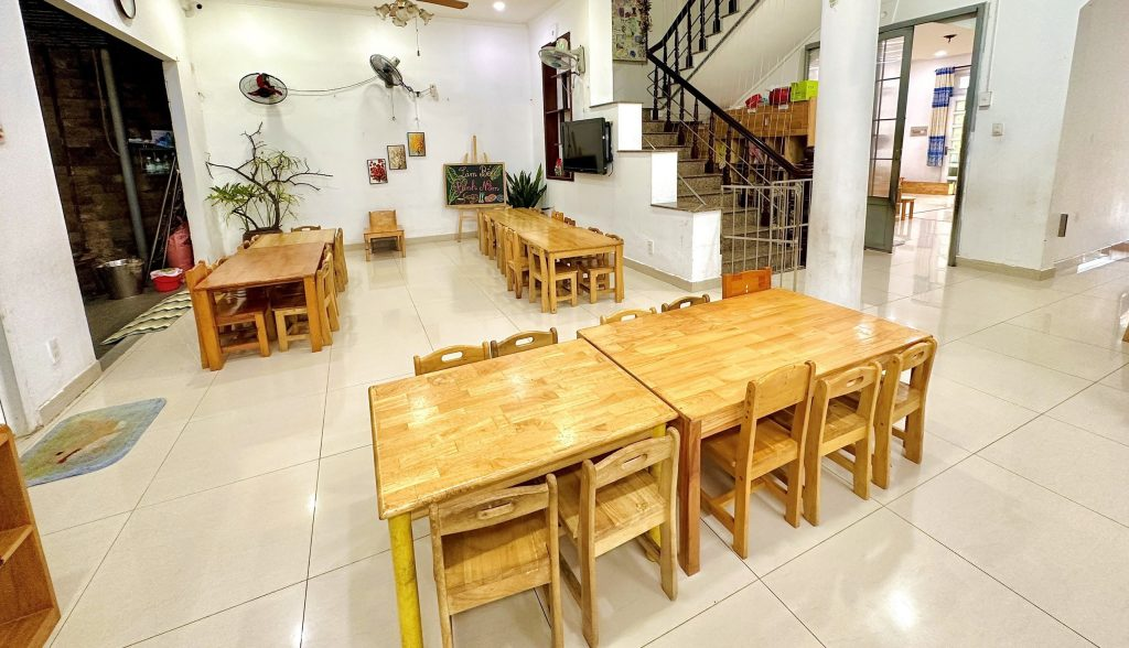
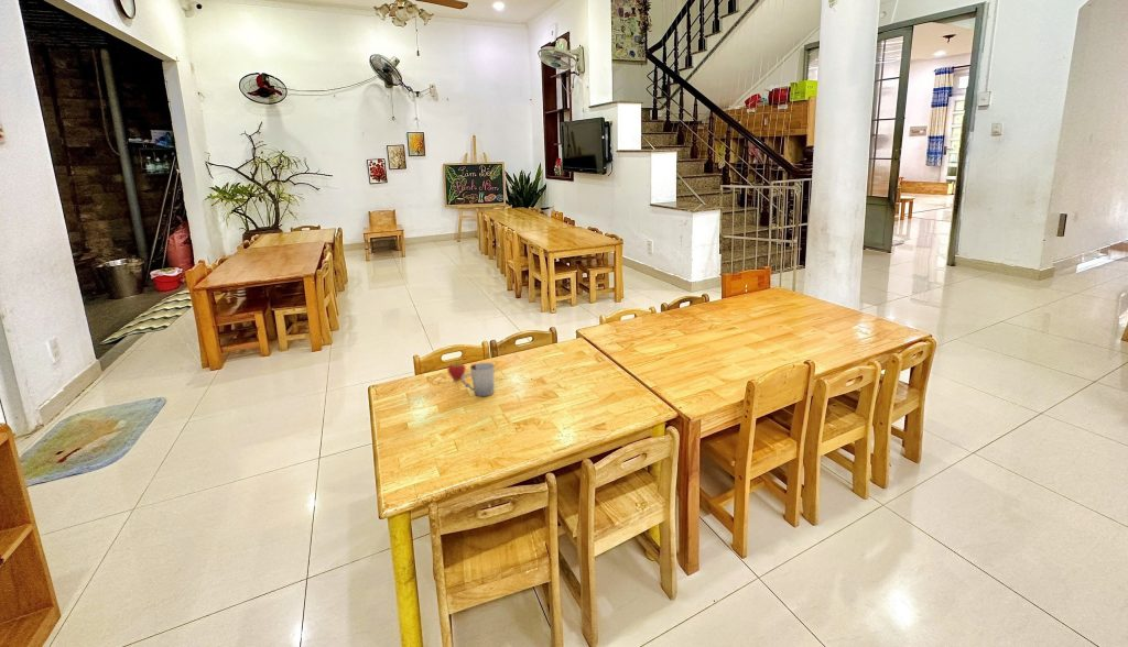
+ fruit [446,361,467,383]
+ cup [460,362,496,397]
